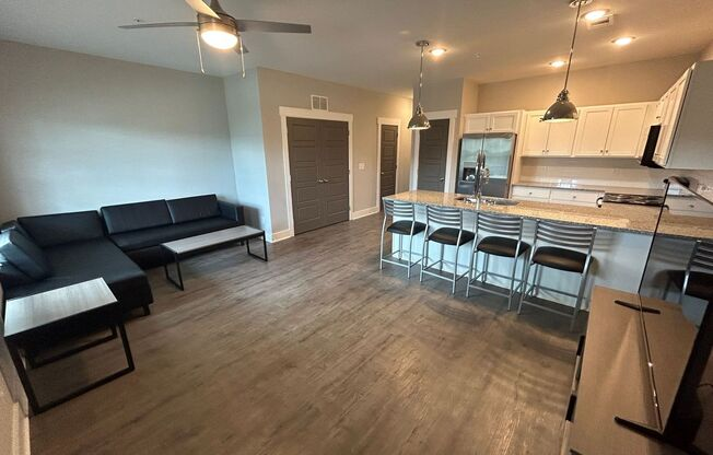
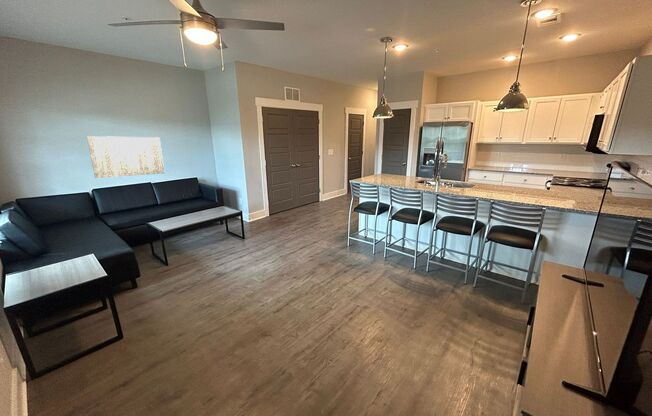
+ wall art [86,135,165,179]
